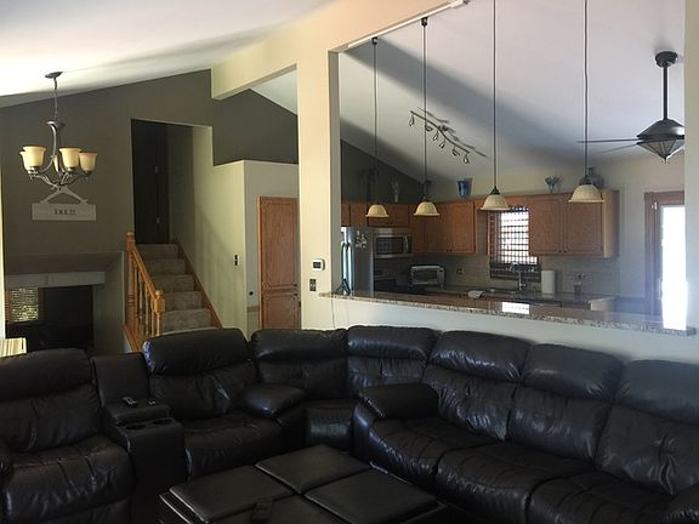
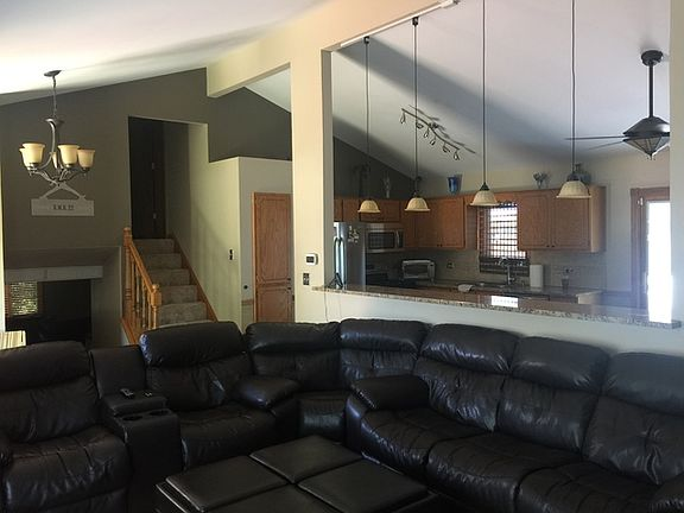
- remote control [251,496,274,524]
